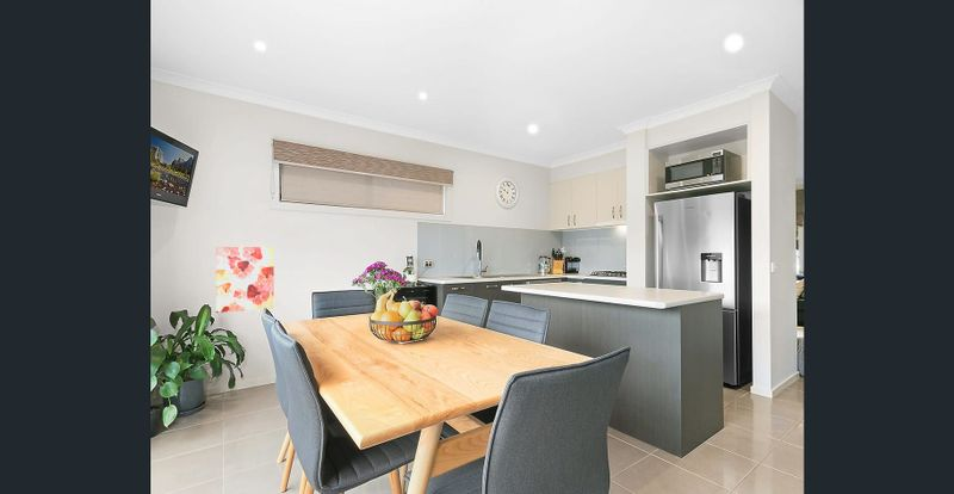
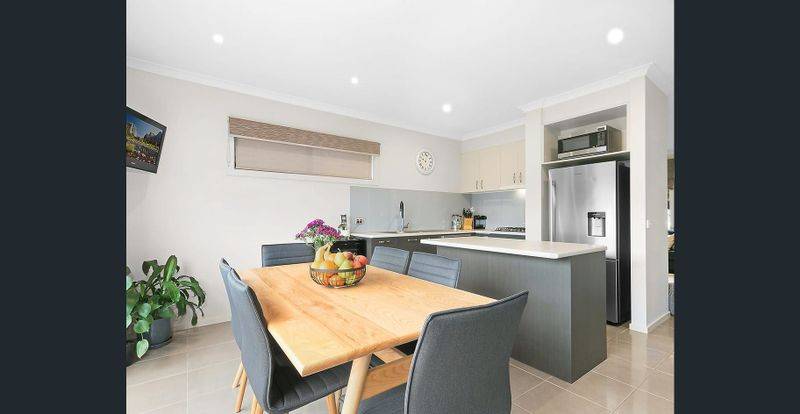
- wall art [215,246,275,314]
